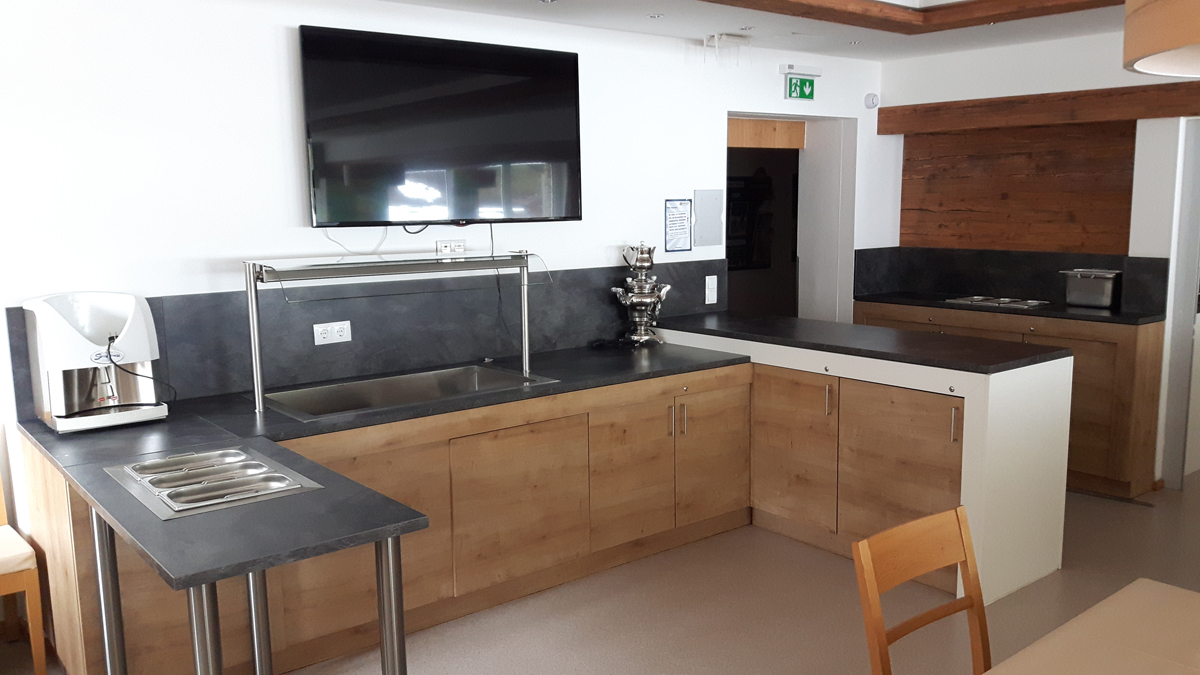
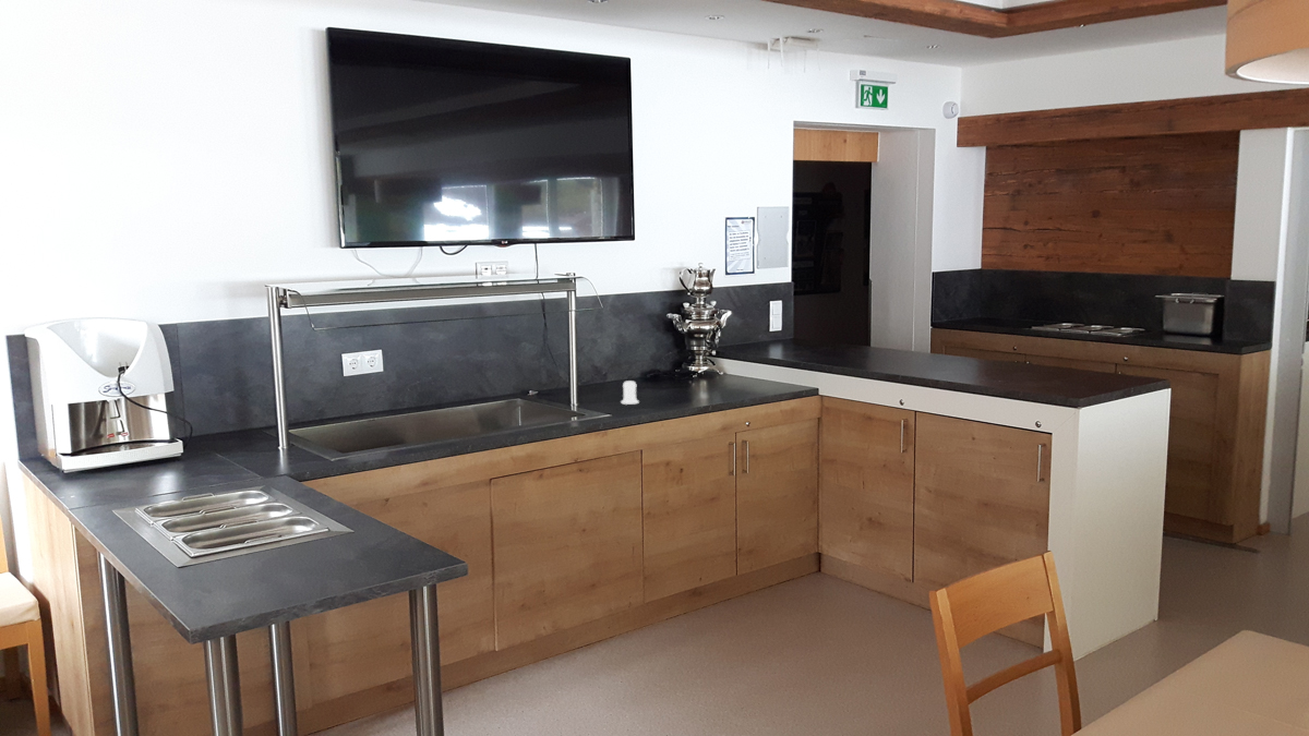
+ salt shaker [620,379,640,406]
